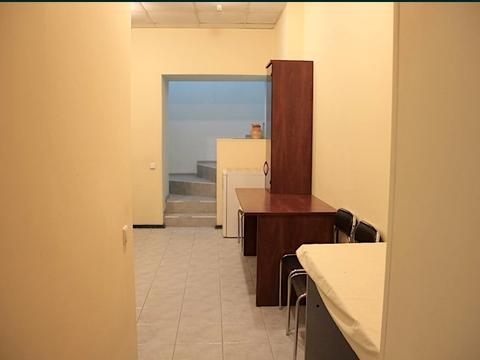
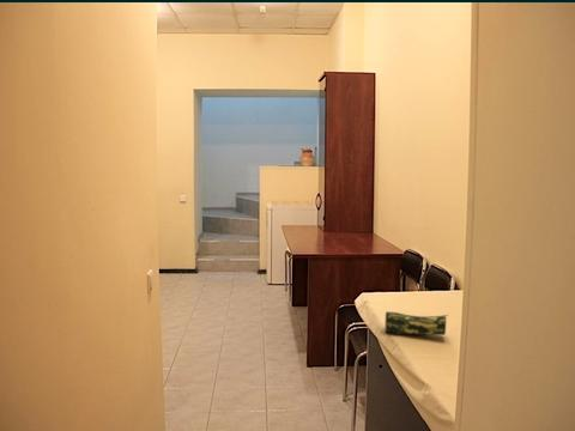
+ pencil case [385,310,448,336]
